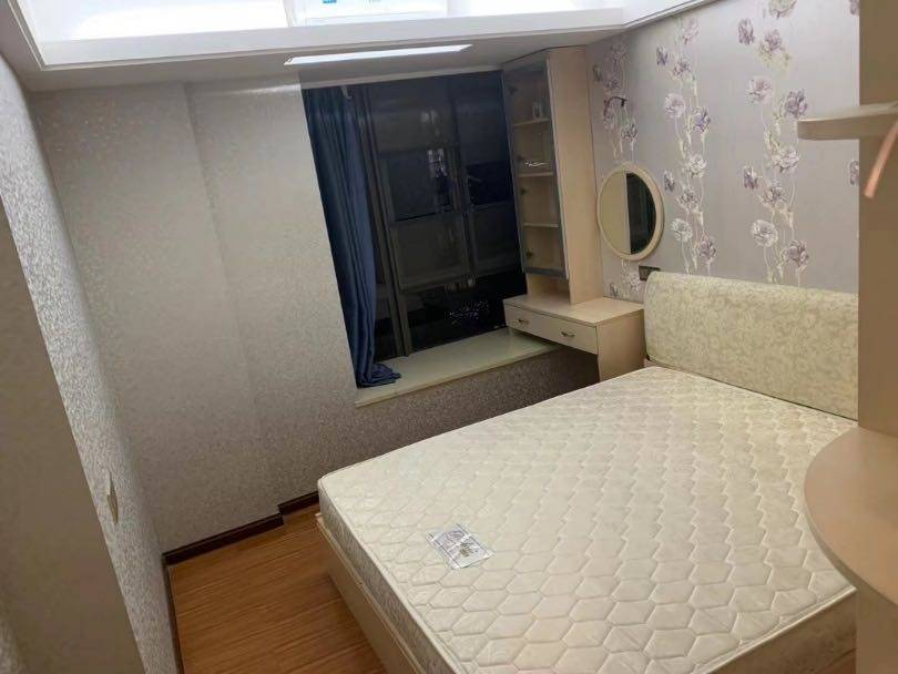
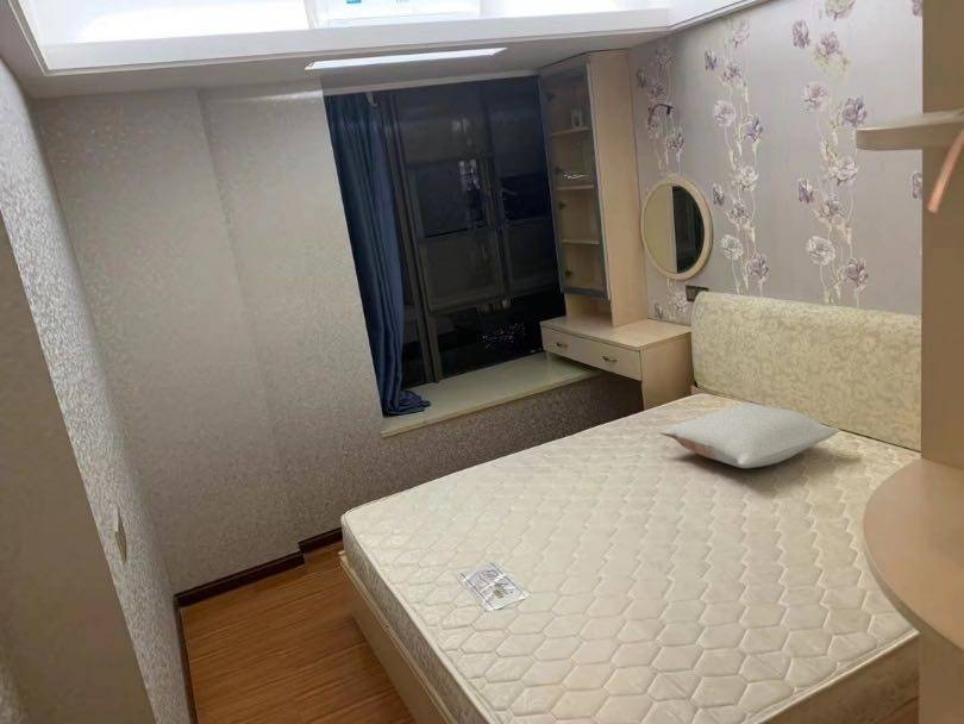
+ pillow [659,401,841,469]
